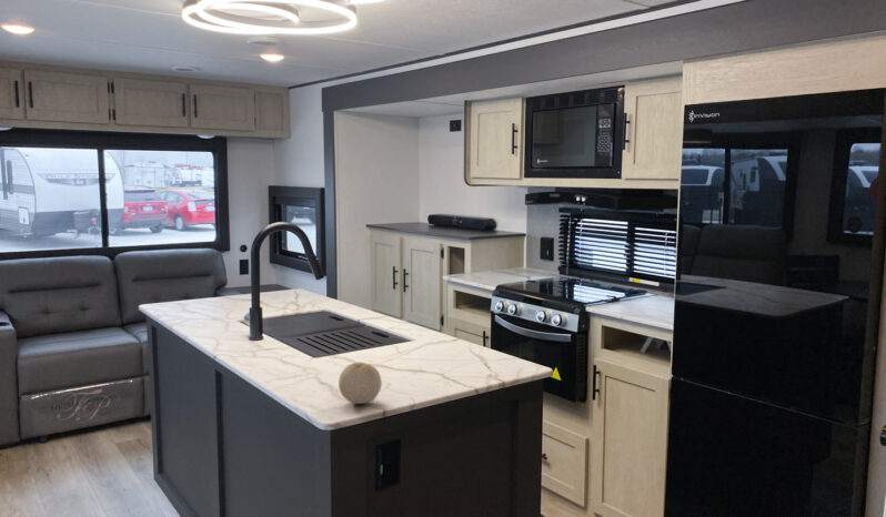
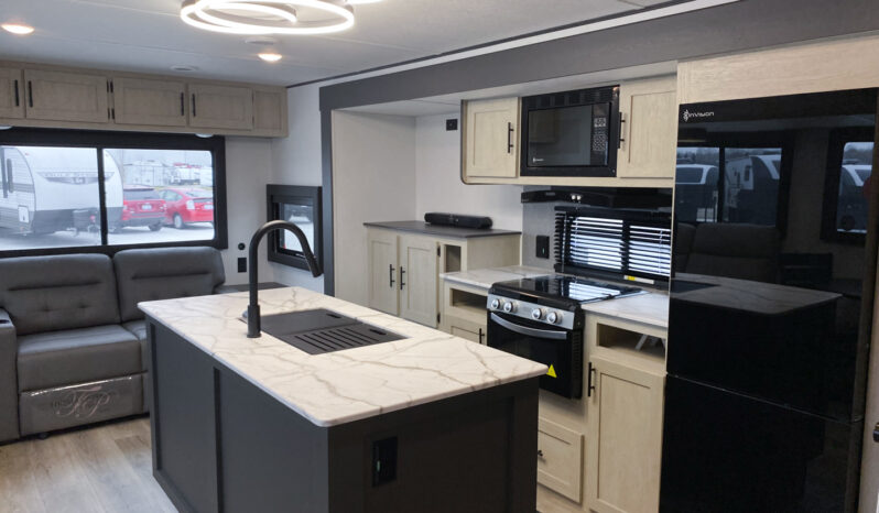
- fruit [338,362,383,405]
